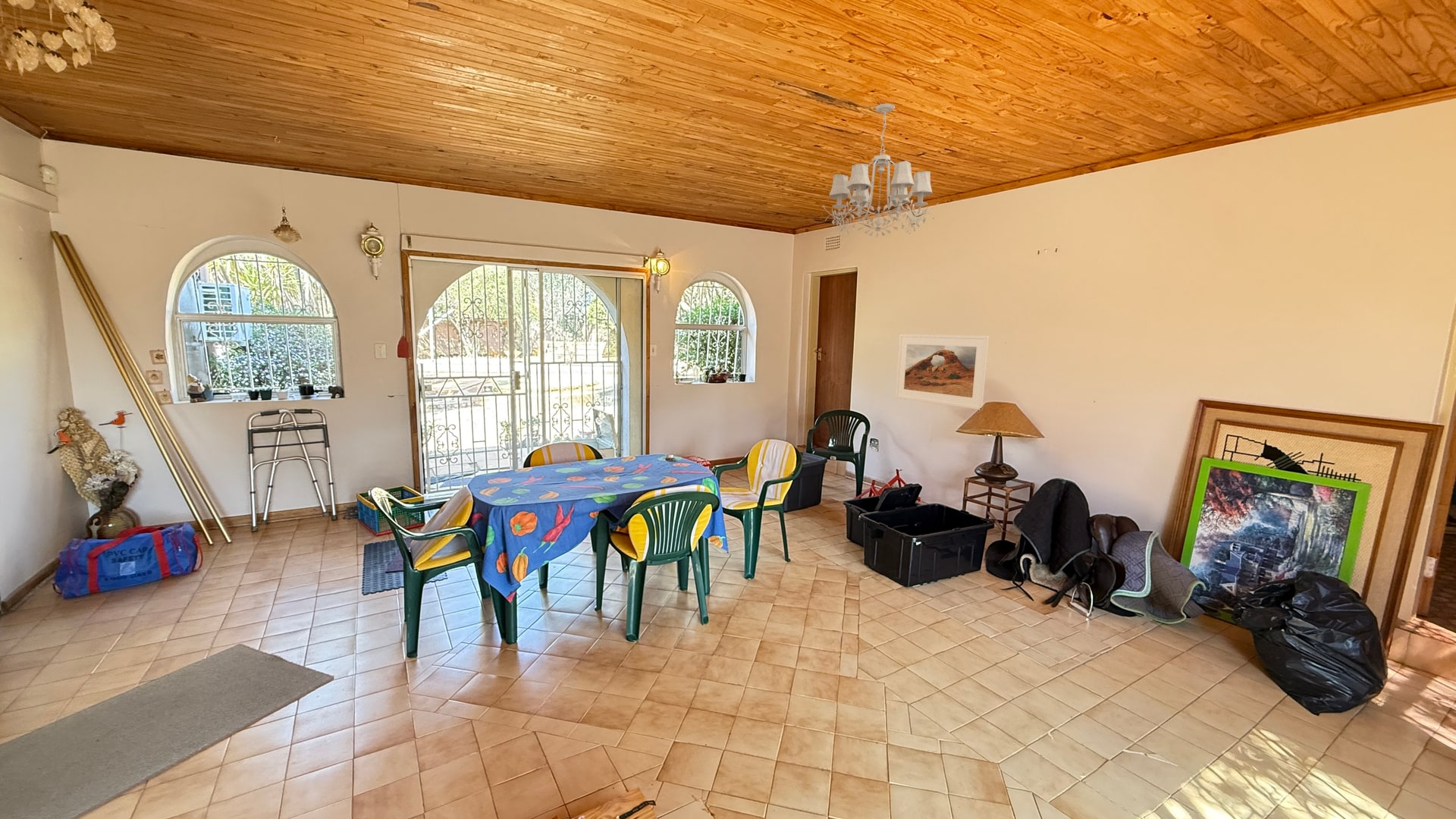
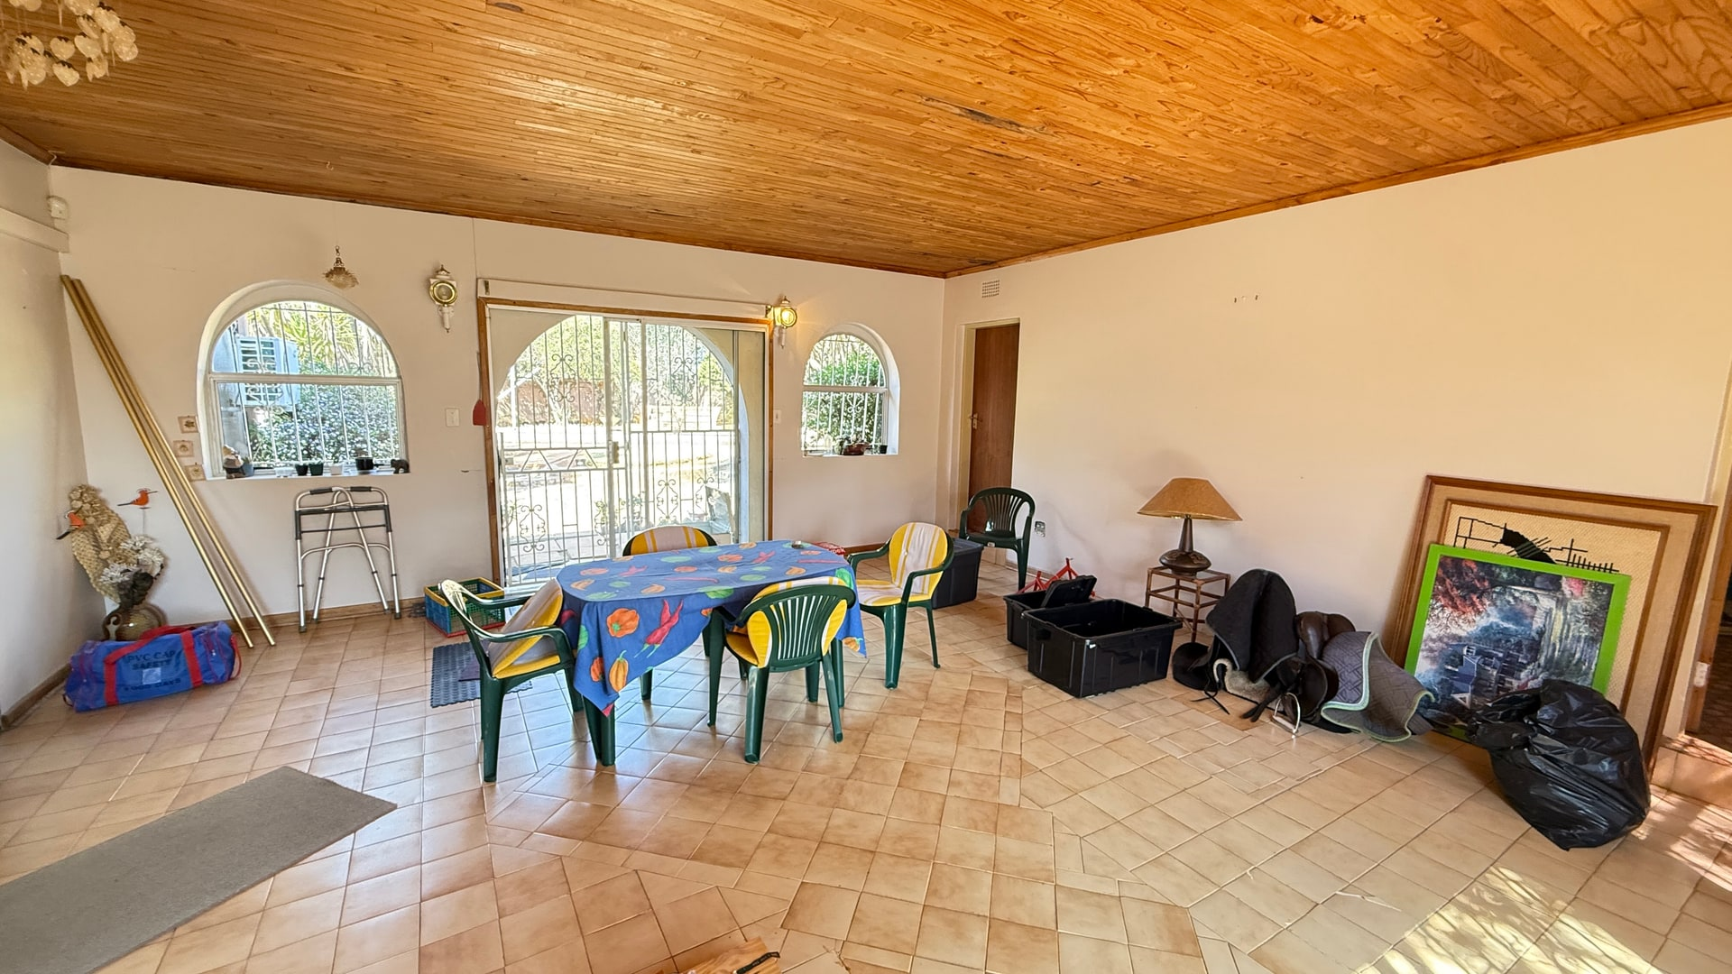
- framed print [895,334,990,410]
- chandelier [822,102,940,239]
